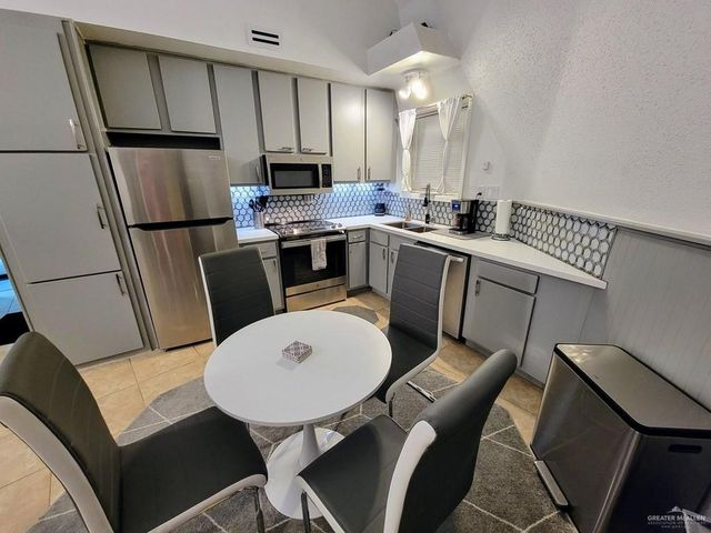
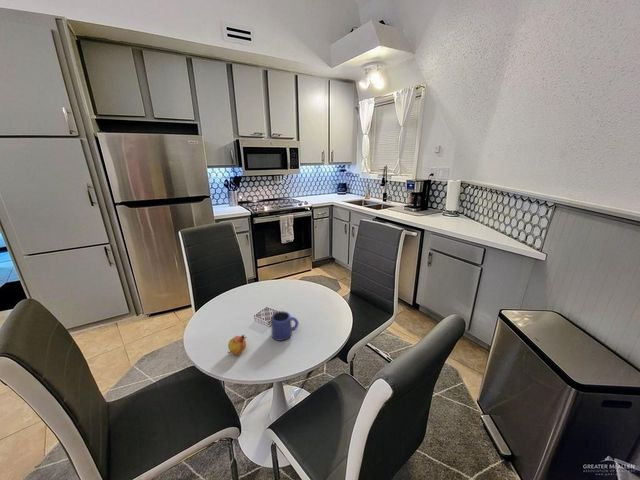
+ mug [270,310,300,342]
+ fruit [227,333,247,356]
